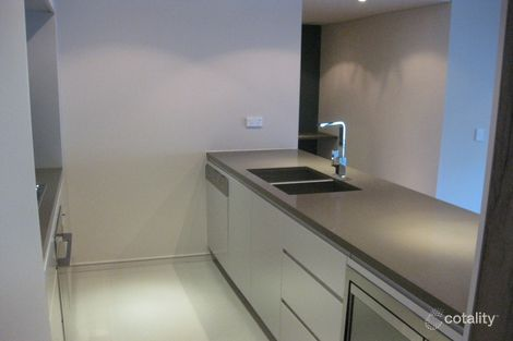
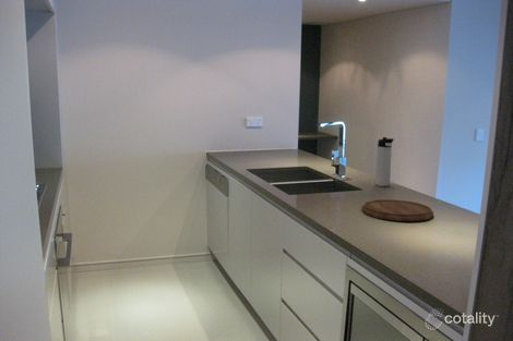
+ cutting board [360,198,434,222]
+ thermos bottle [374,136,395,187]
